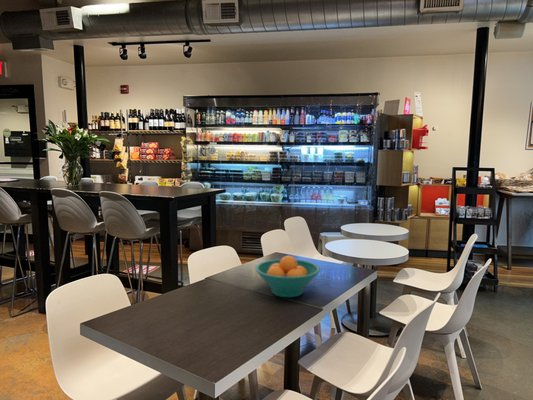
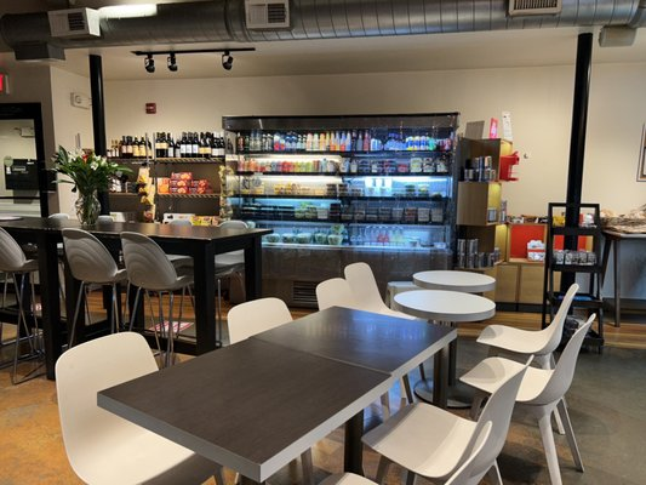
- fruit bowl [254,255,321,298]
